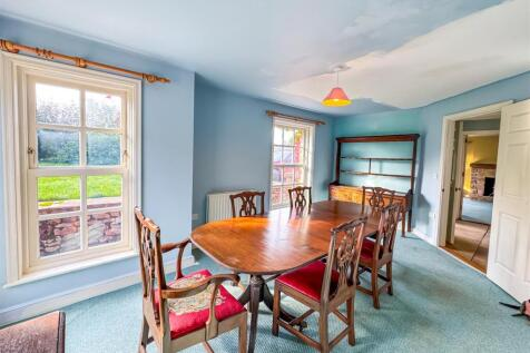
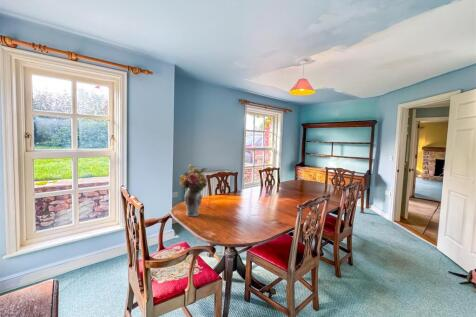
+ flower arrangement [178,163,209,217]
